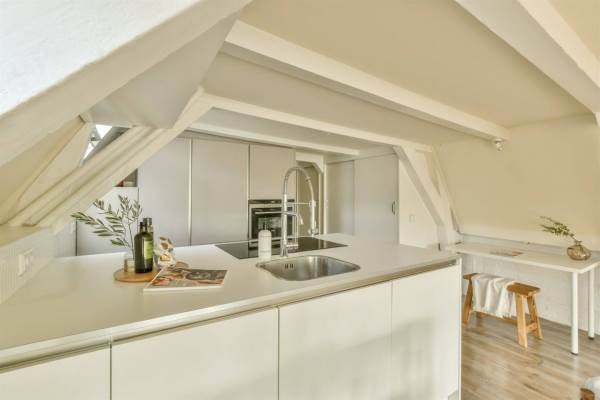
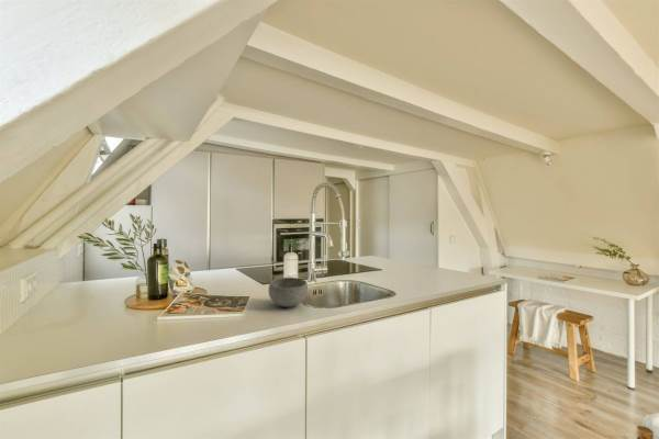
+ bowl [268,277,309,308]
